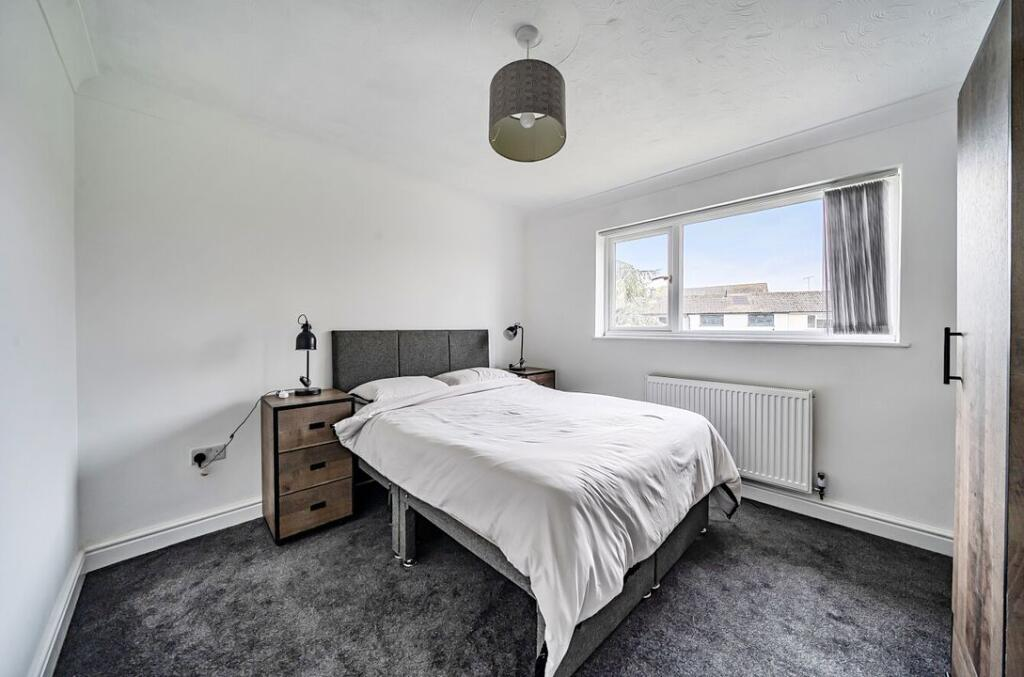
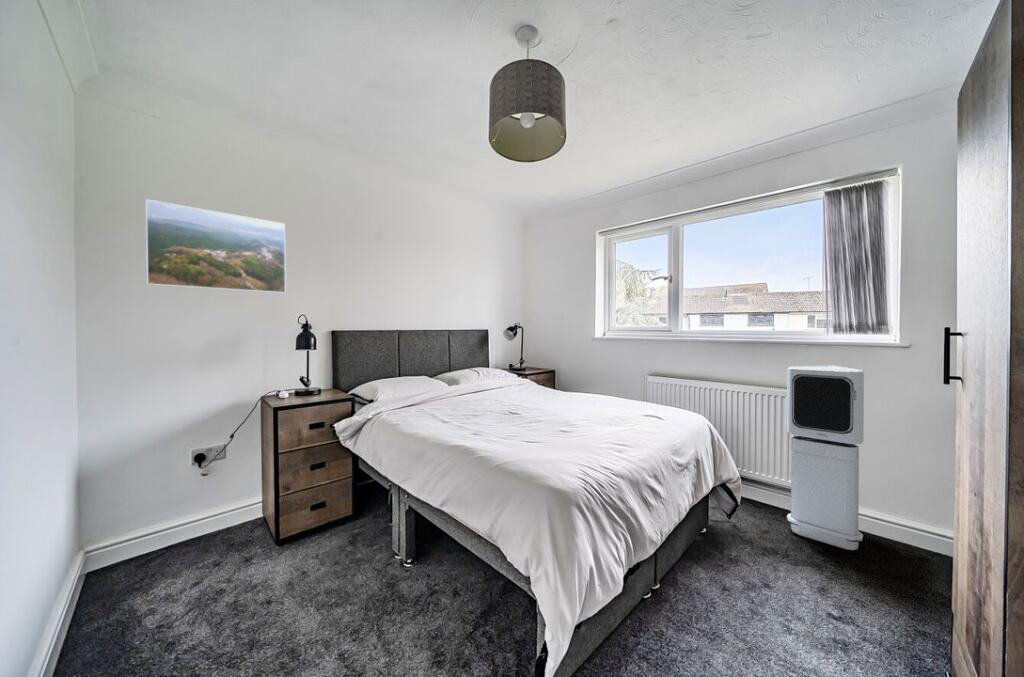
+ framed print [145,198,287,294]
+ air purifier [786,364,865,551]
